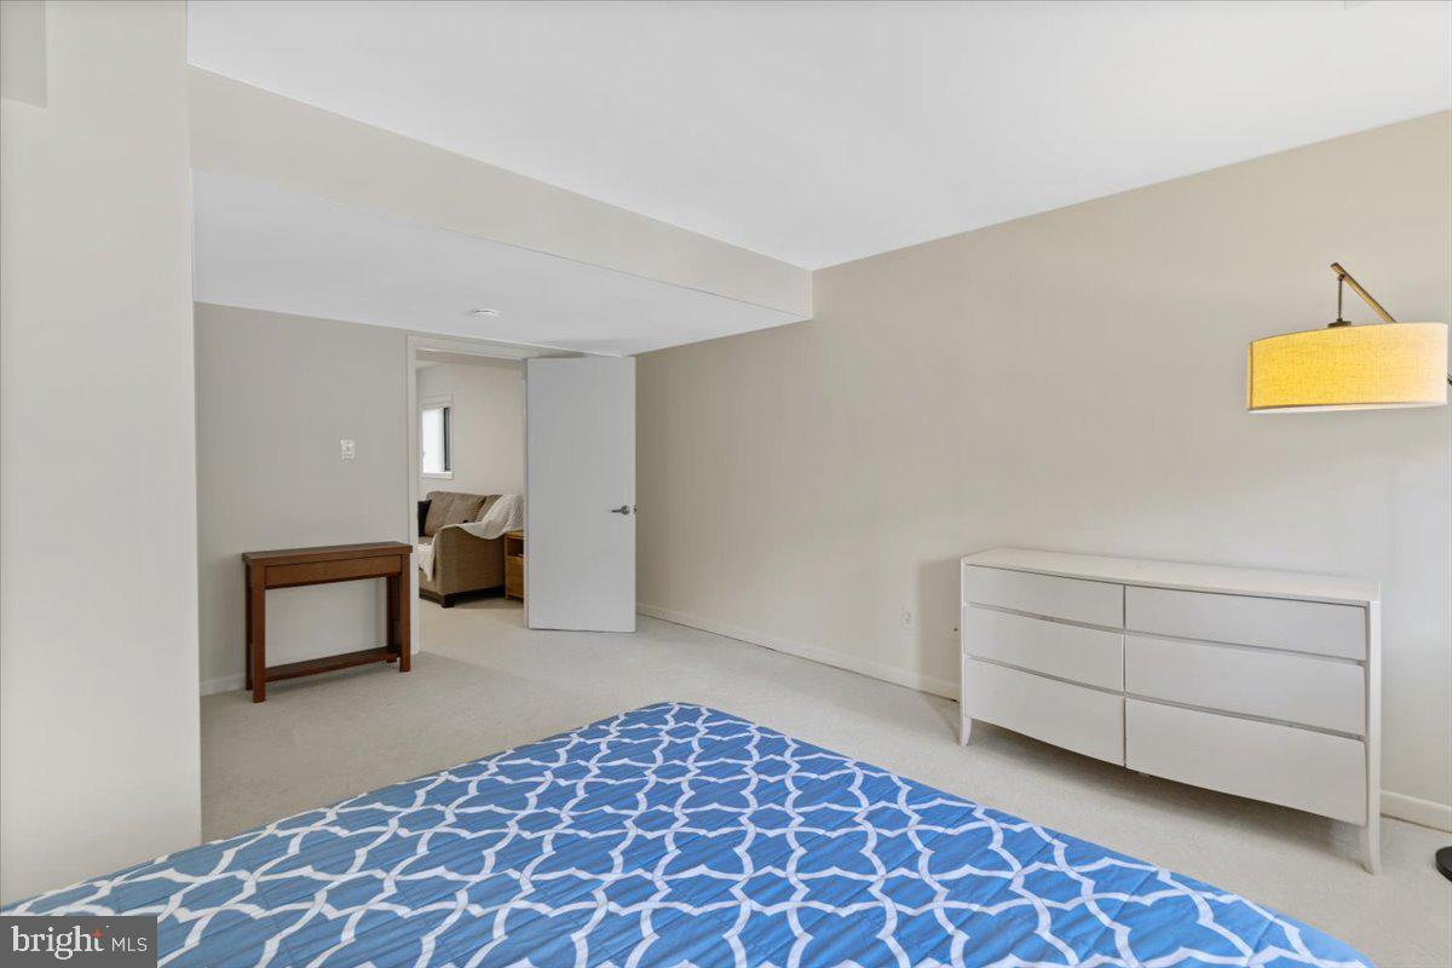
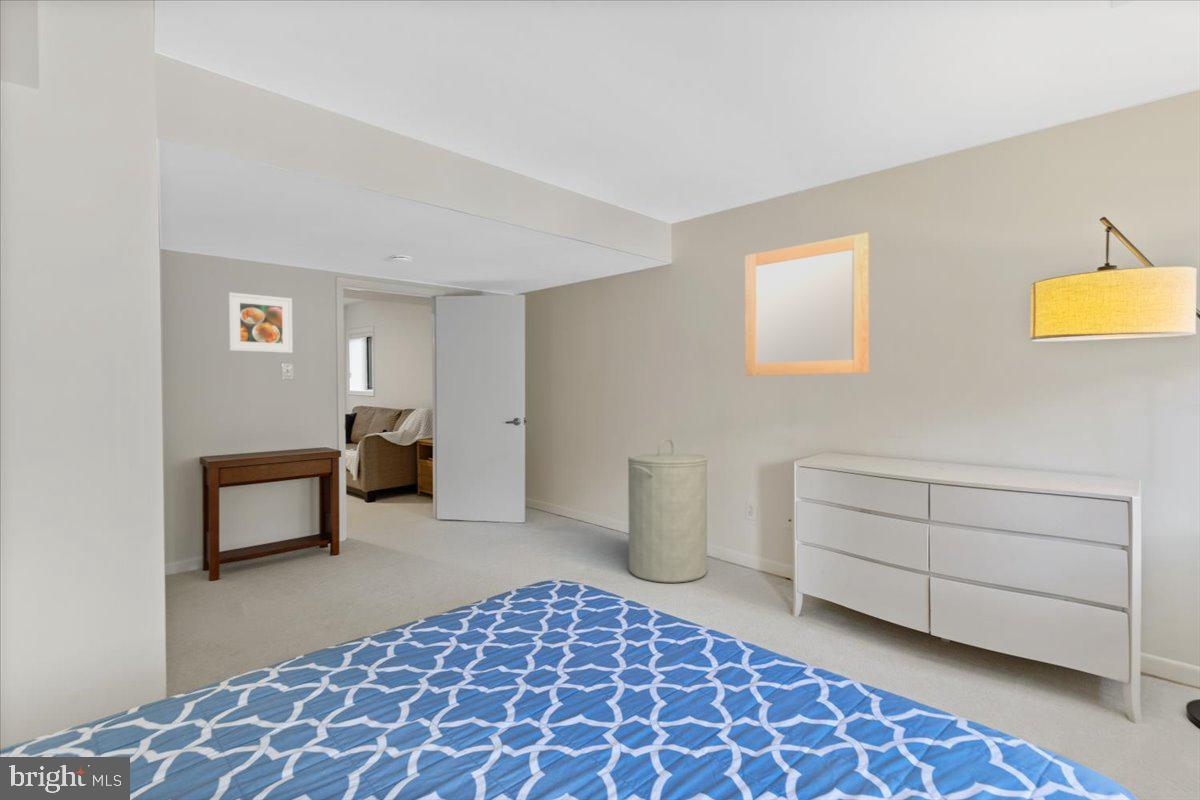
+ laundry hamper [627,437,709,584]
+ home mirror [744,231,870,377]
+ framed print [227,291,294,354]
